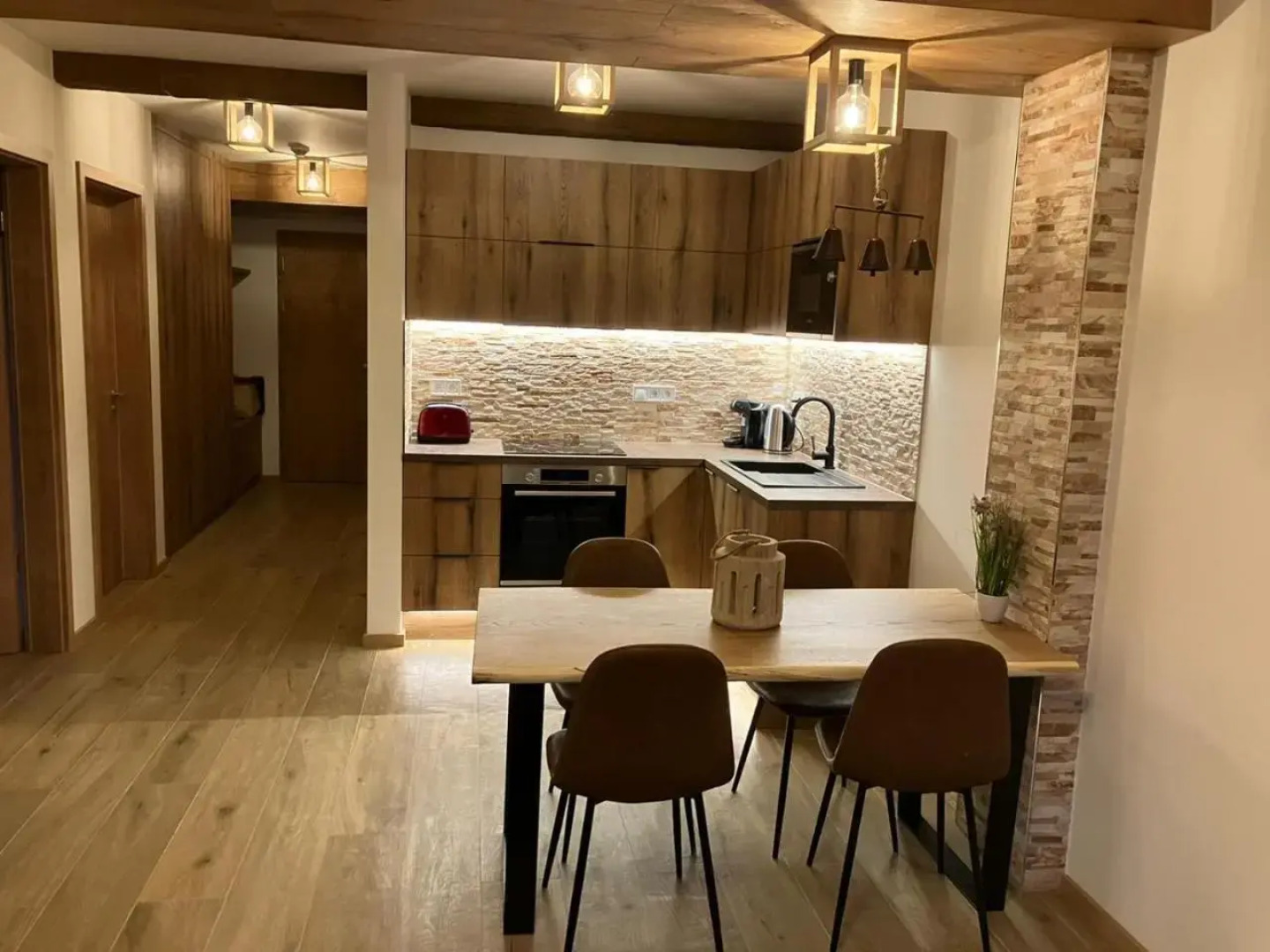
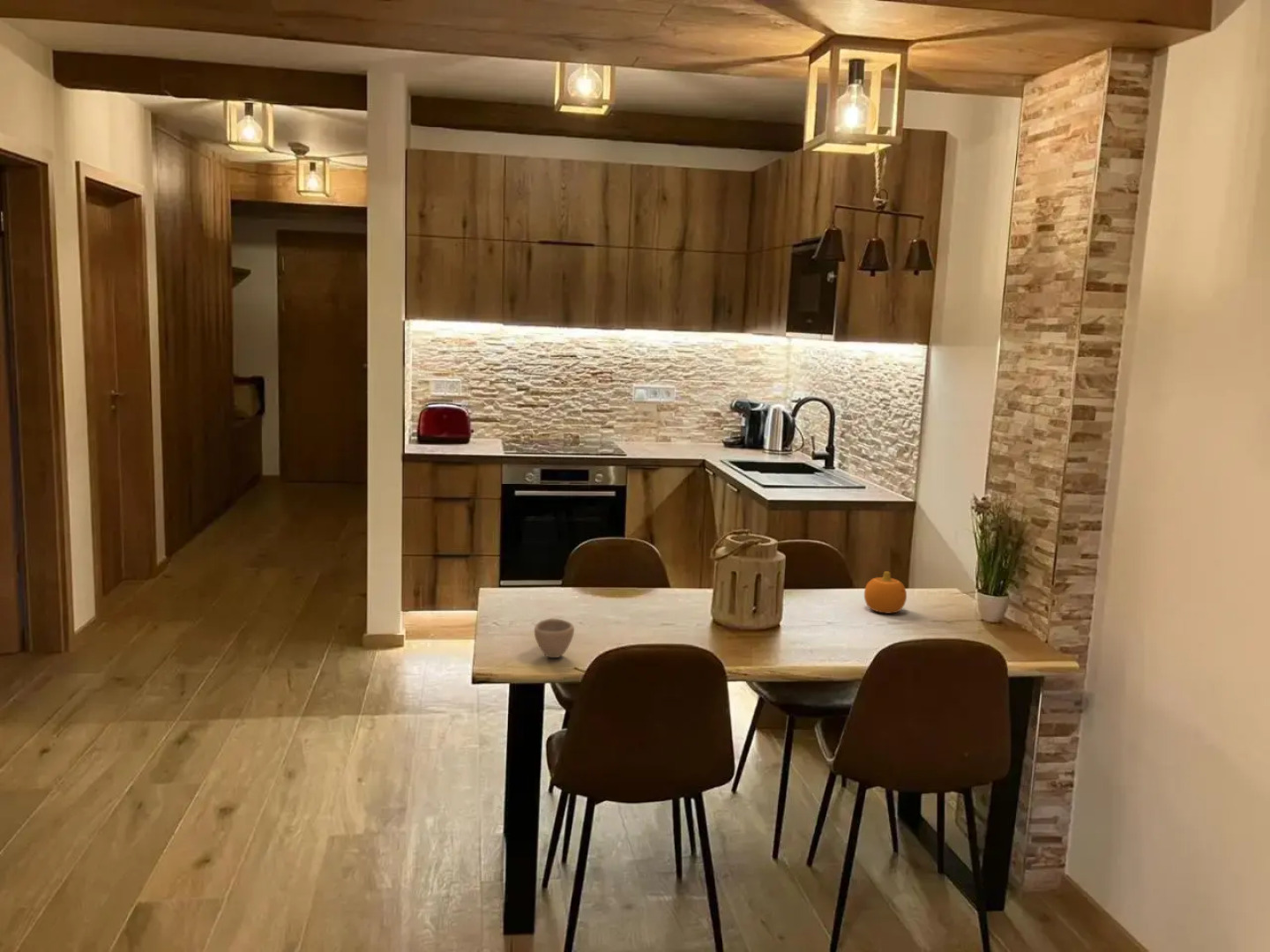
+ fruit [863,570,908,614]
+ cup [534,617,575,658]
